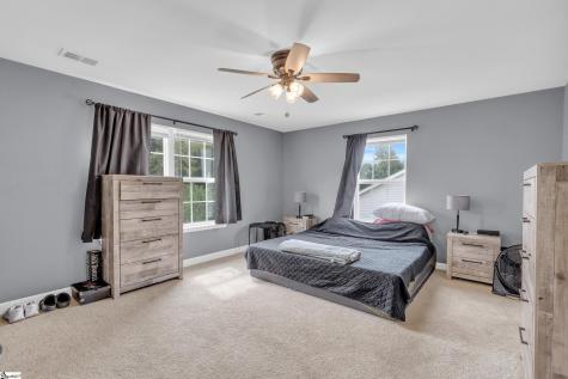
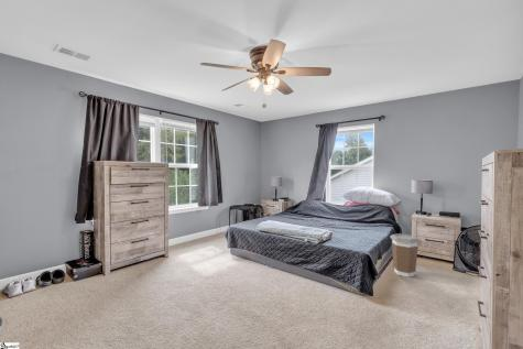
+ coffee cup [389,232,421,279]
